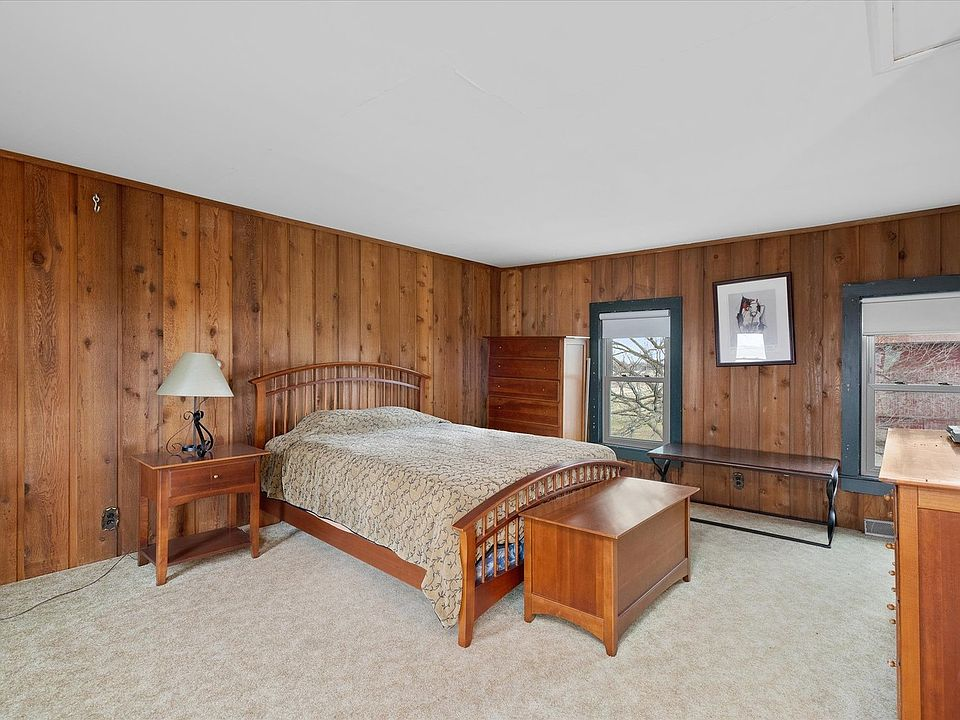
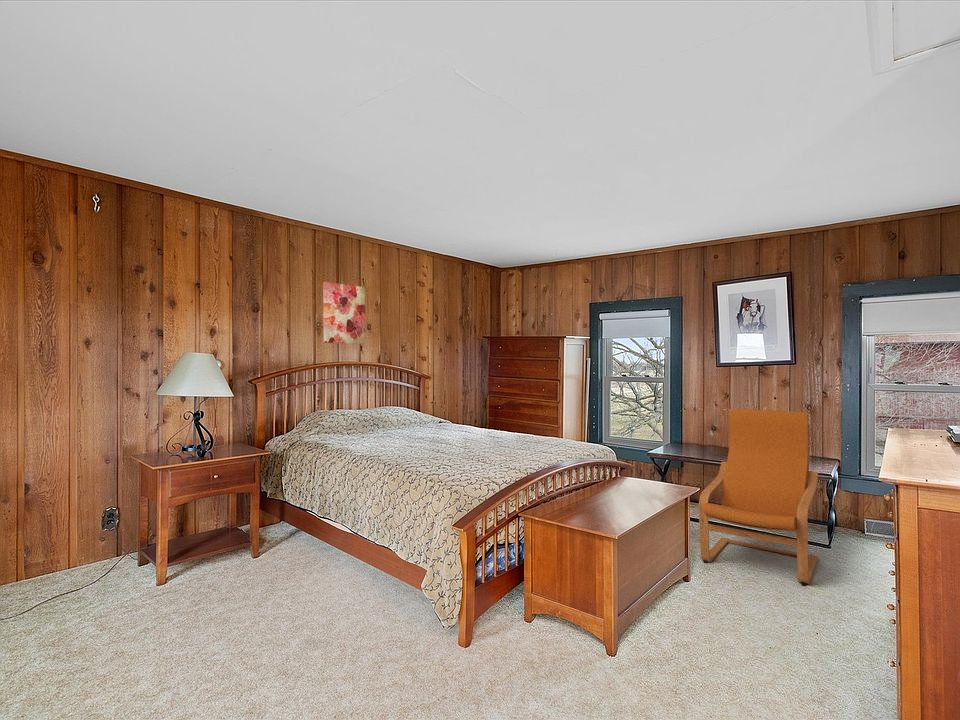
+ wall art [322,281,366,345]
+ armchair [698,408,819,587]
